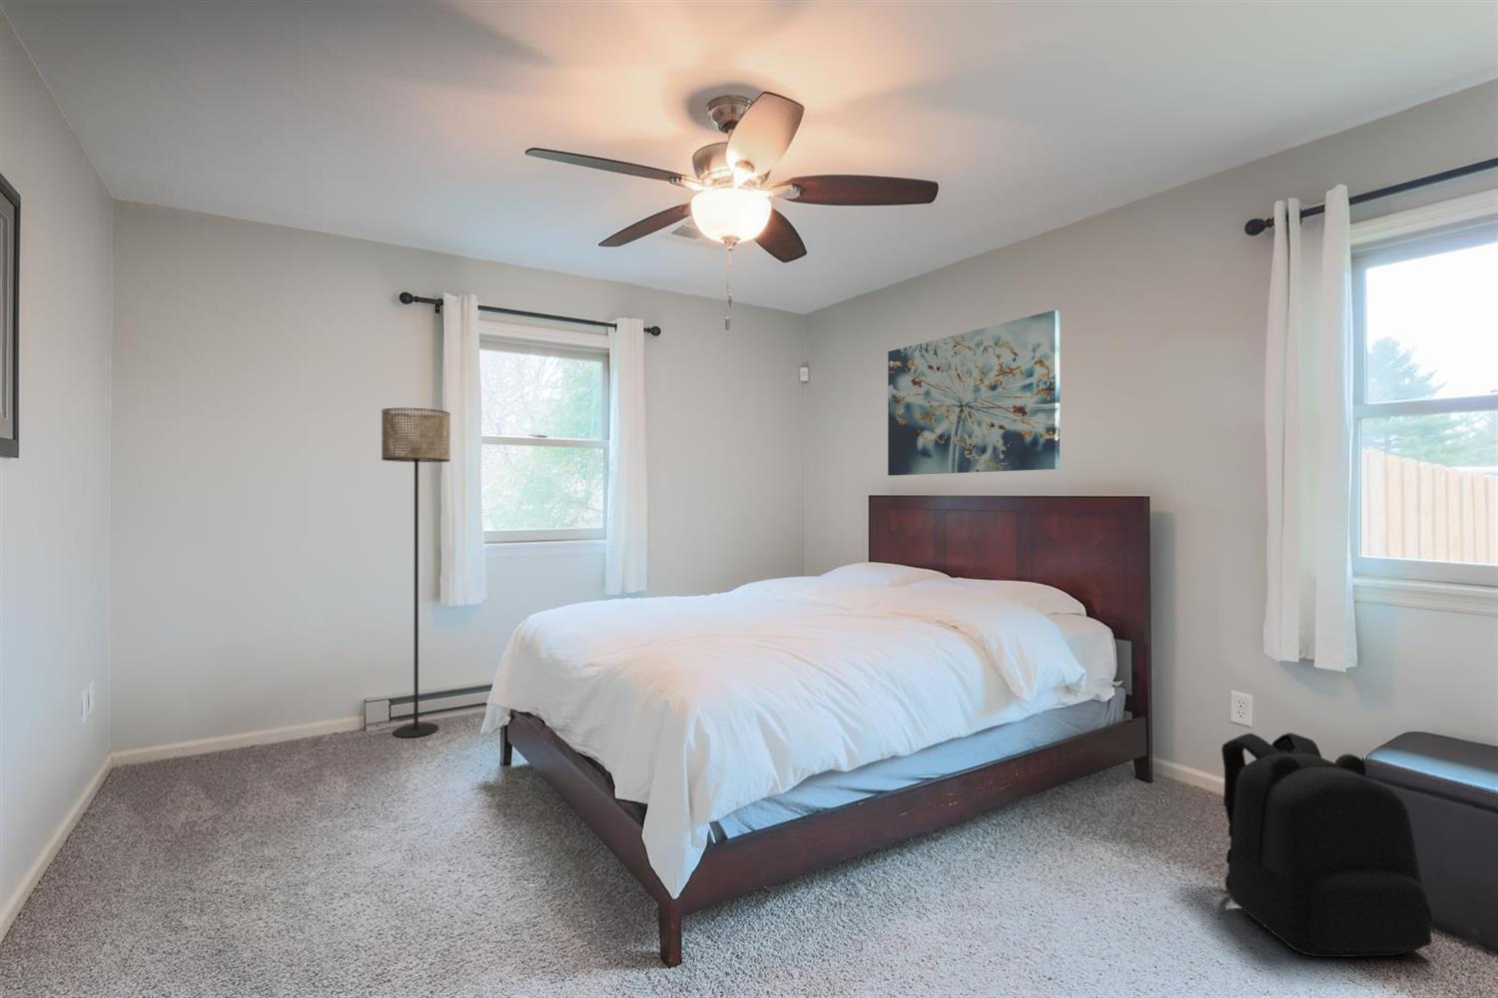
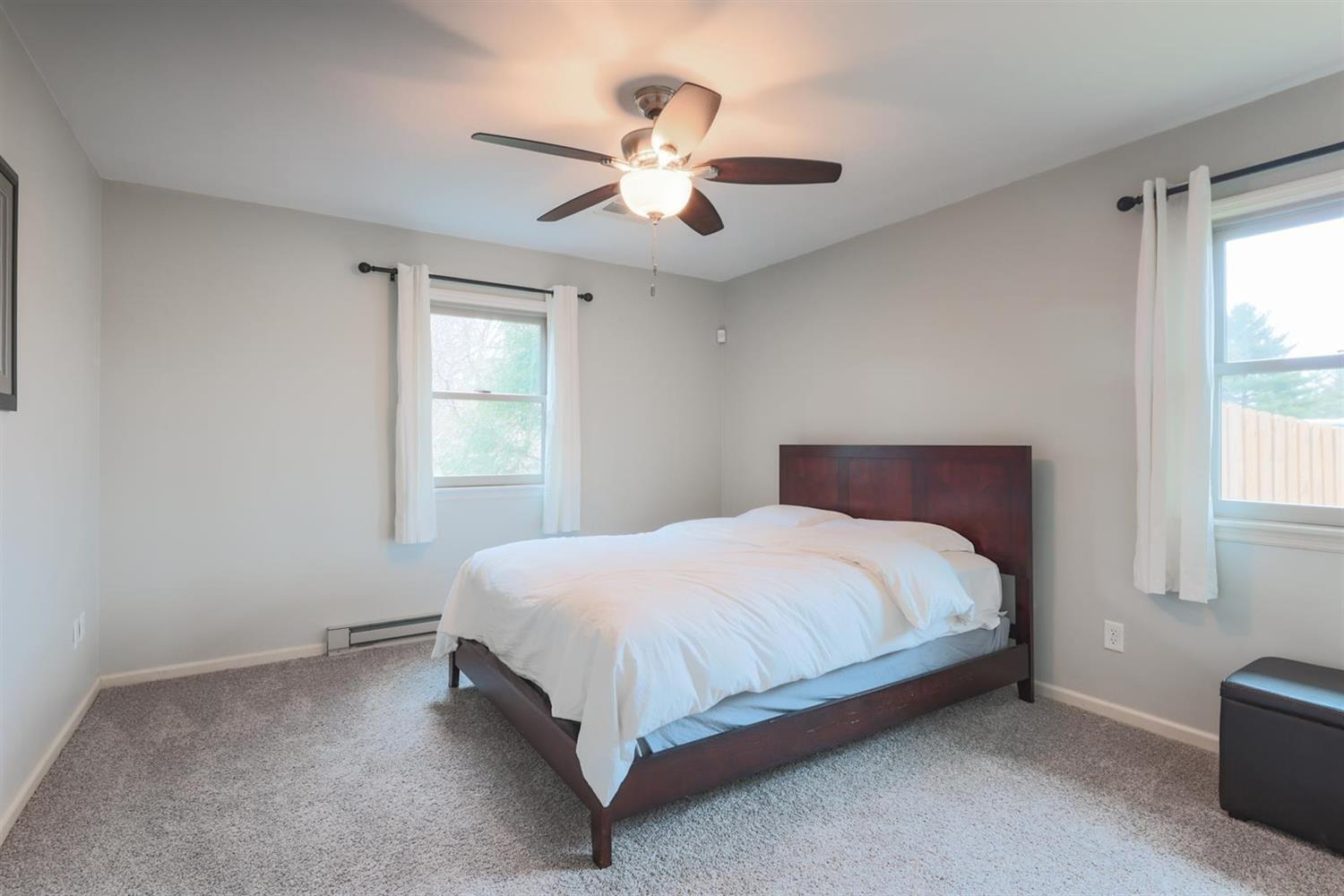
- wall art [887,310,1061,477]
- floor lamp [380,408,451,738]
- backpack [1220,732,1433,958]
